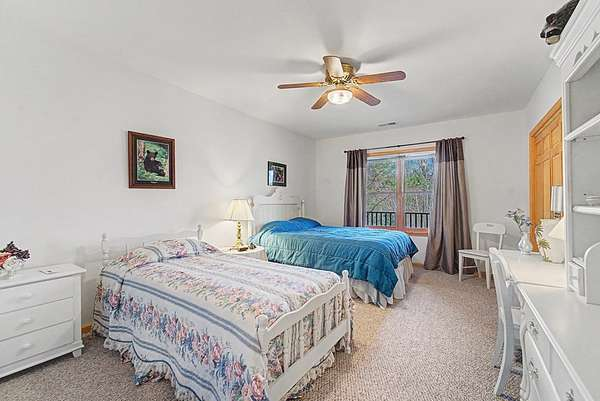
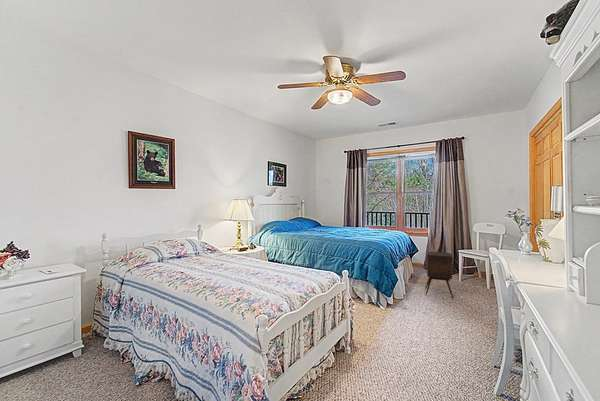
+ side table [424,251,454,299]
